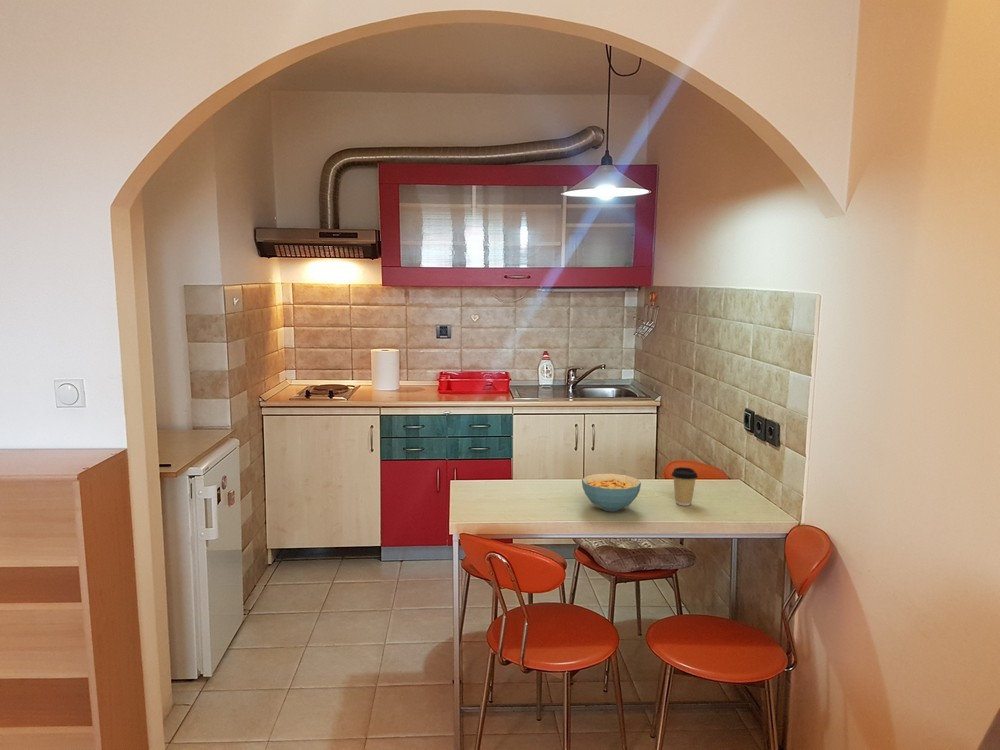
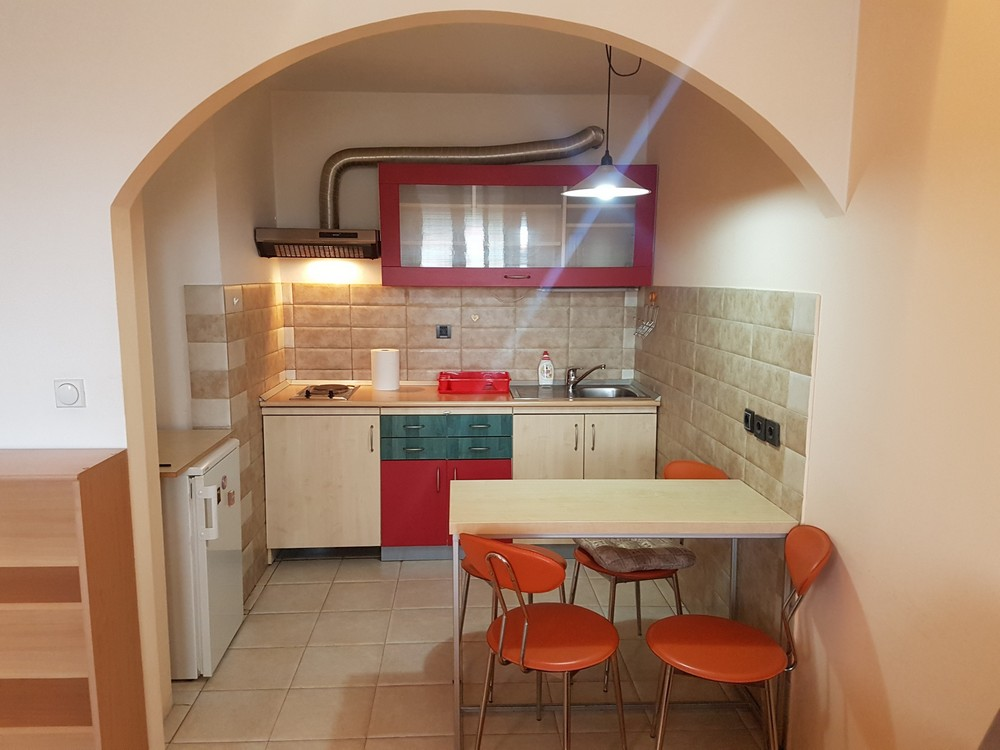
- cereal bowl [581,473,642,512]
- coffee cup [670,466,699,506]
